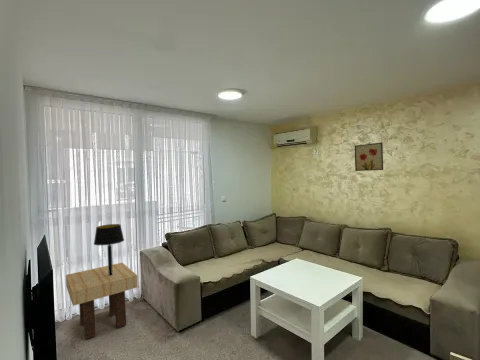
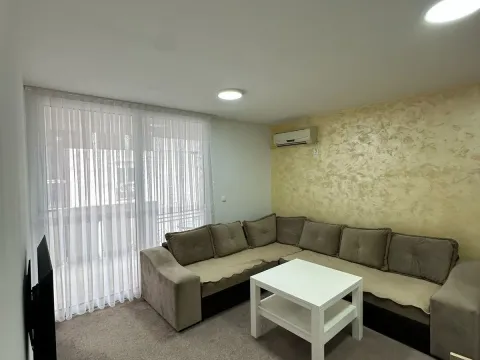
- side table [65,262,139,340]
- table lamp [93,223,125,276]
- wall art [354,141,384,172]
